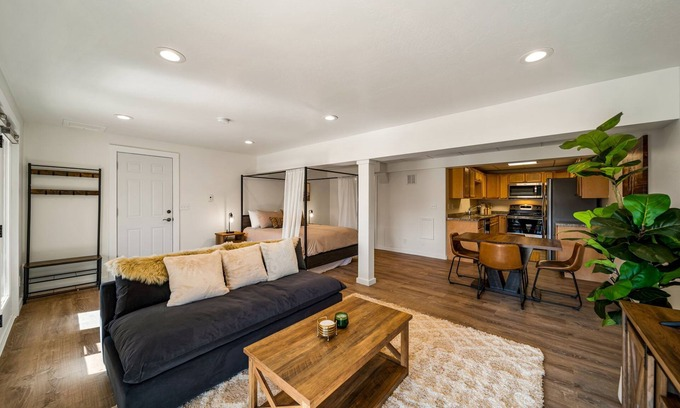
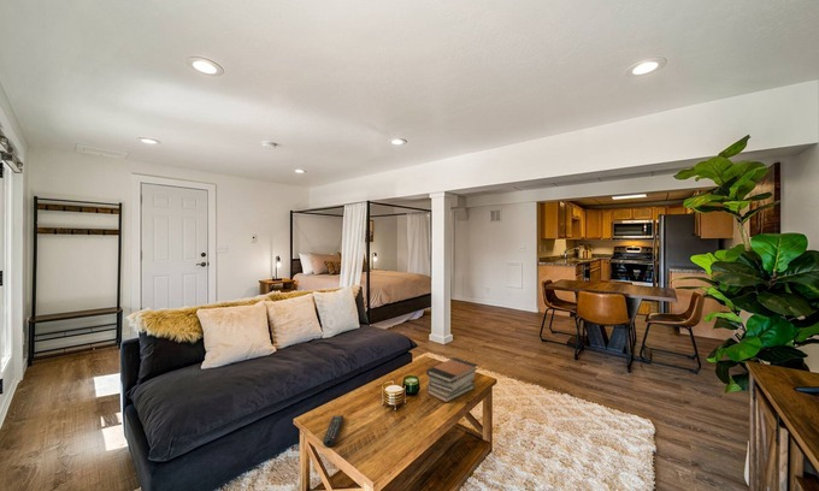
+ remote control [322,415,344,448]
+ book stack [425,356,479,403]
